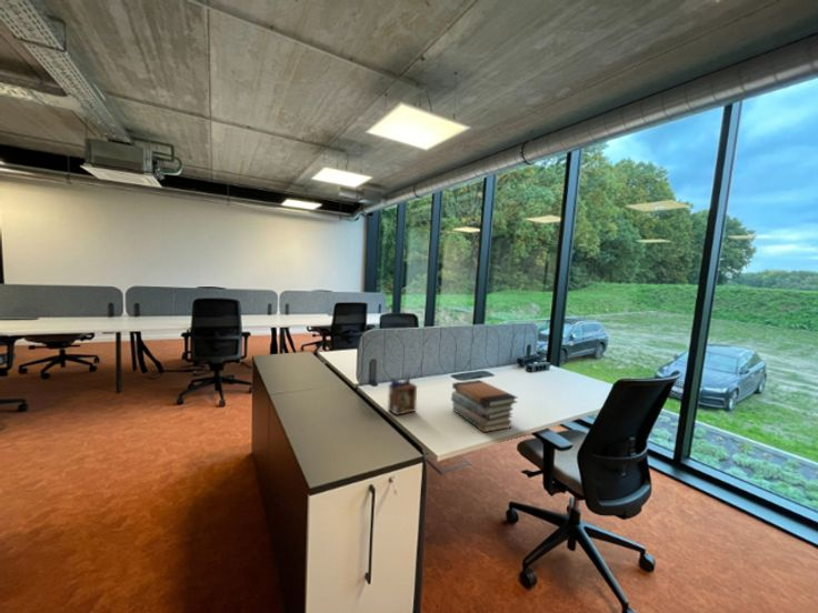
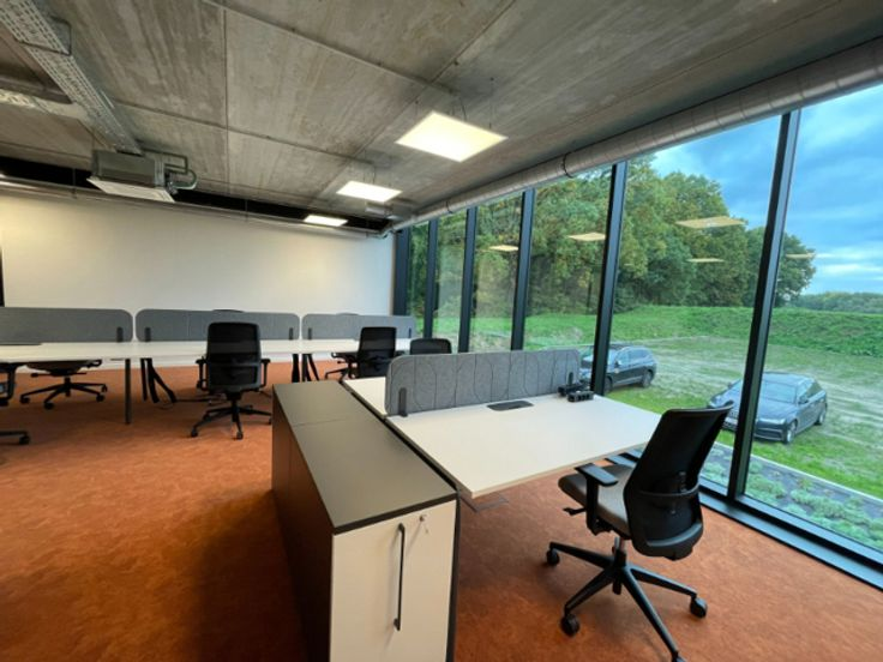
- book stack [450,379,518,433]
- desk organizer [387,372,418,416]
